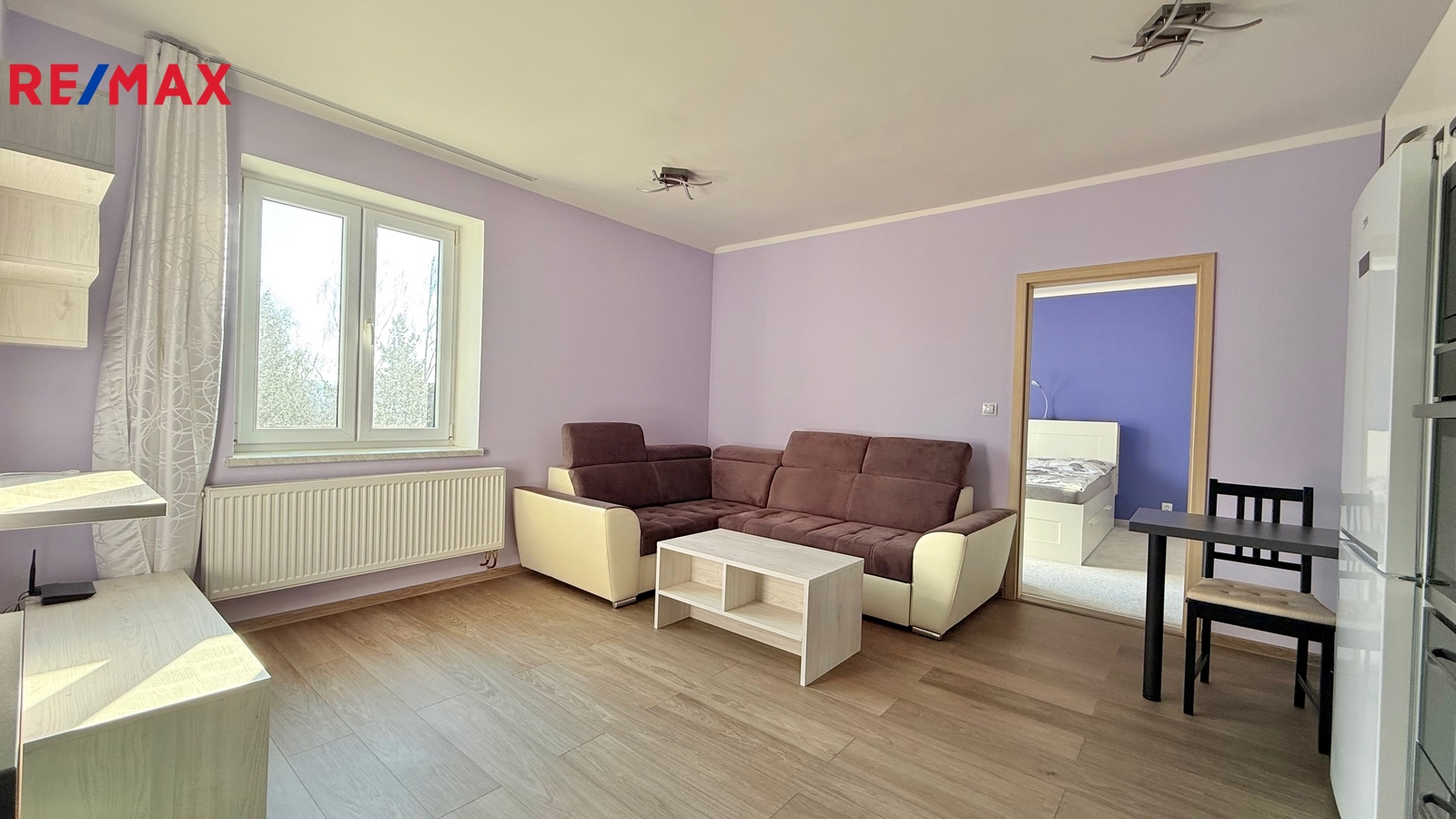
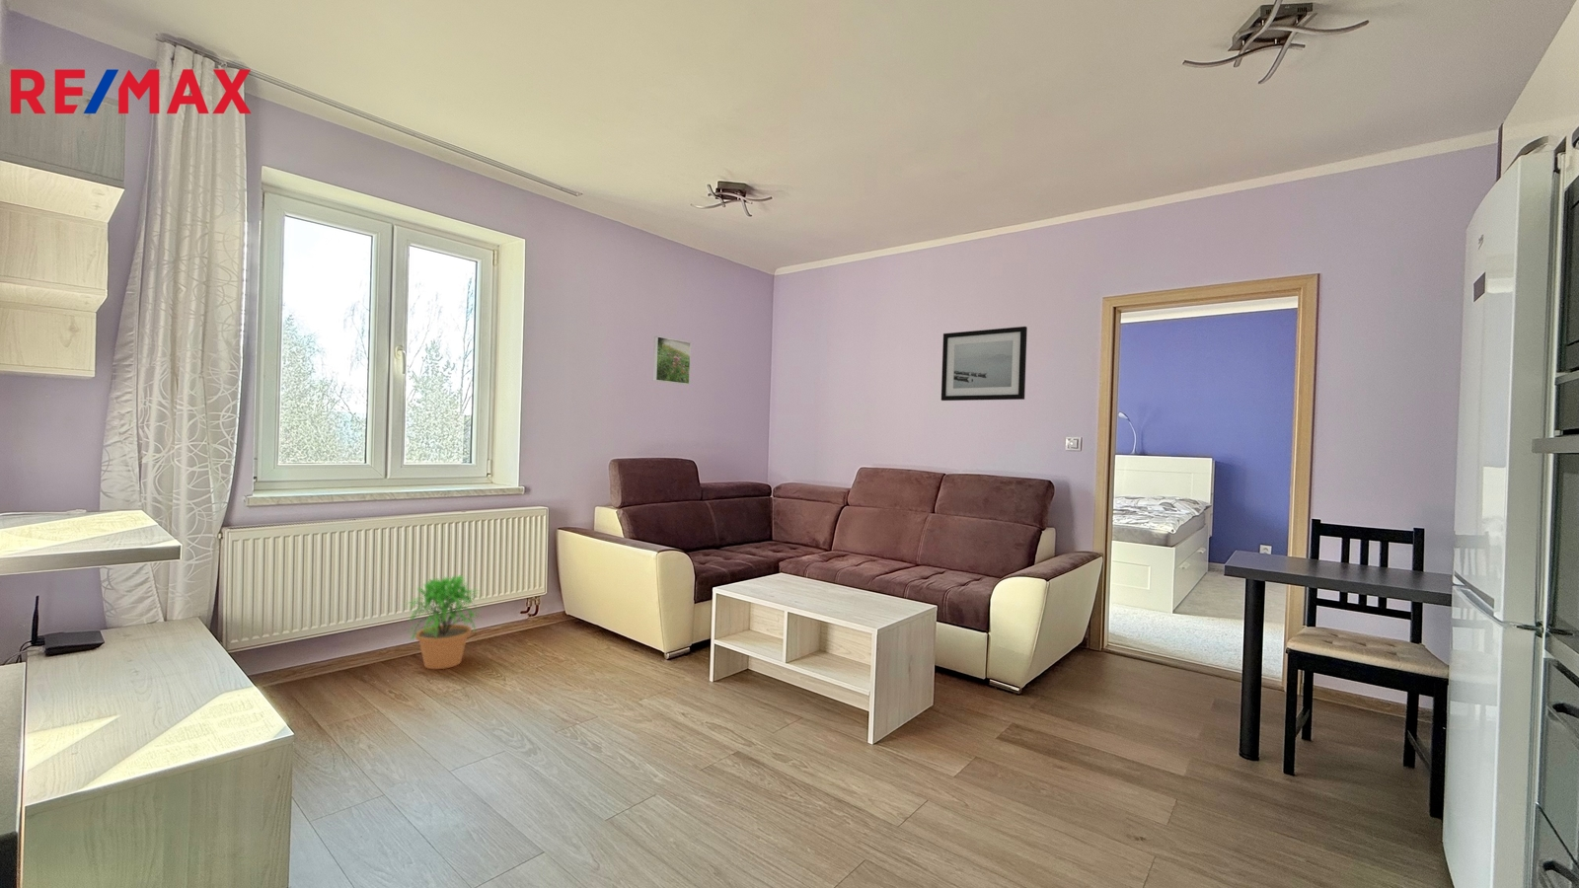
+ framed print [653,335,692,386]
+ potted plant [400,575,487,670]
+ wall art [940,325,1028,401]
